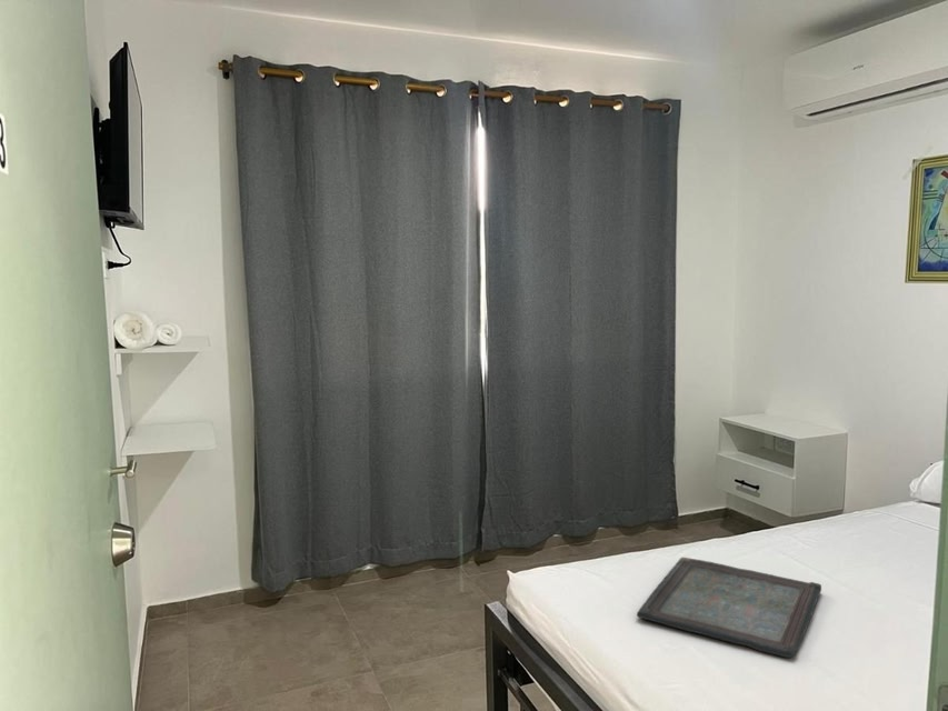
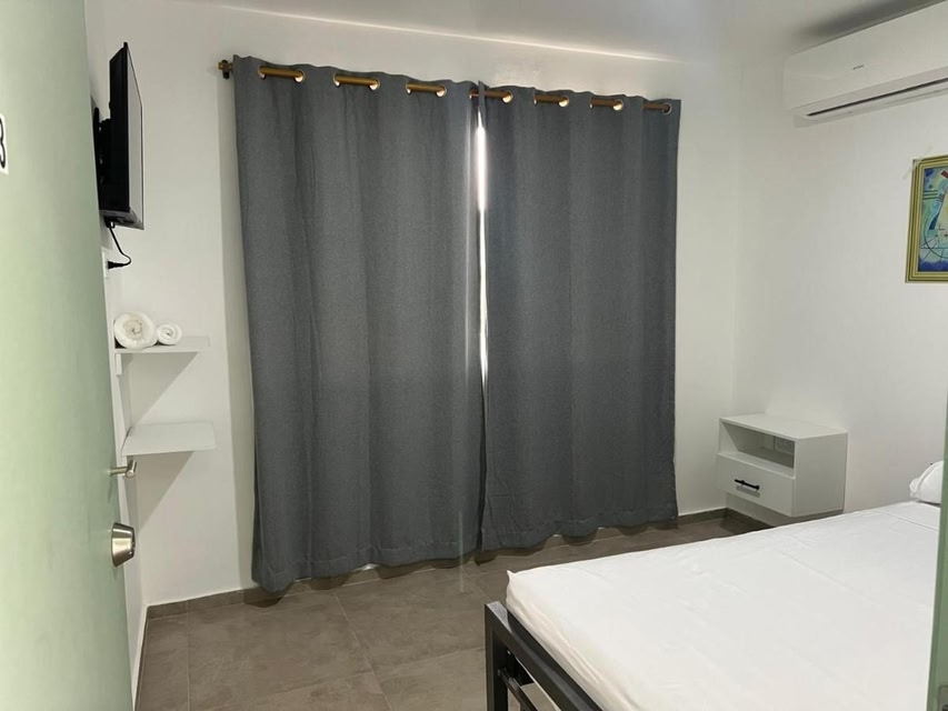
- serving tray [636,557,822,659]
